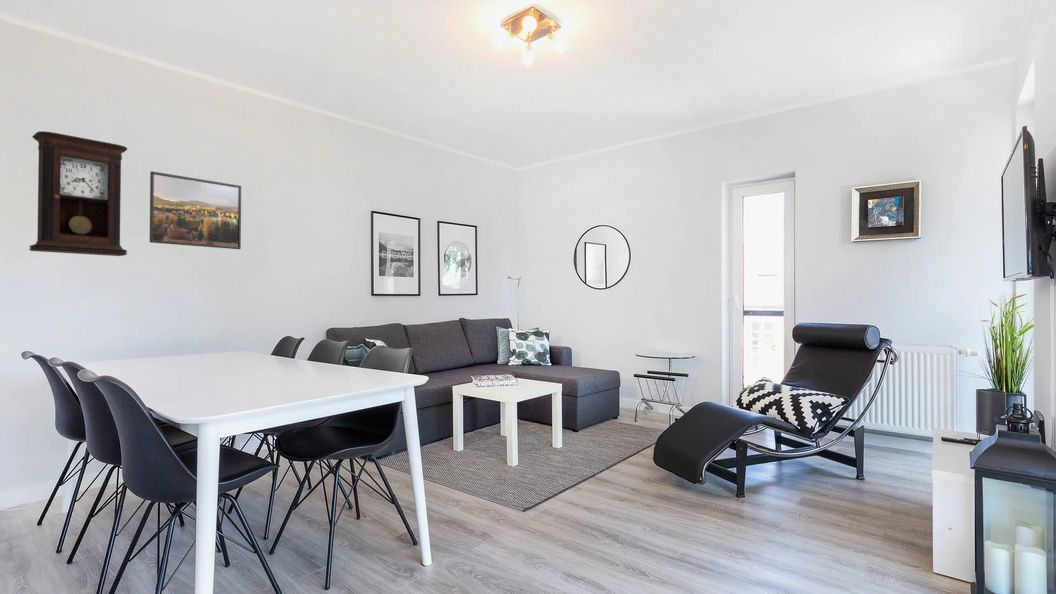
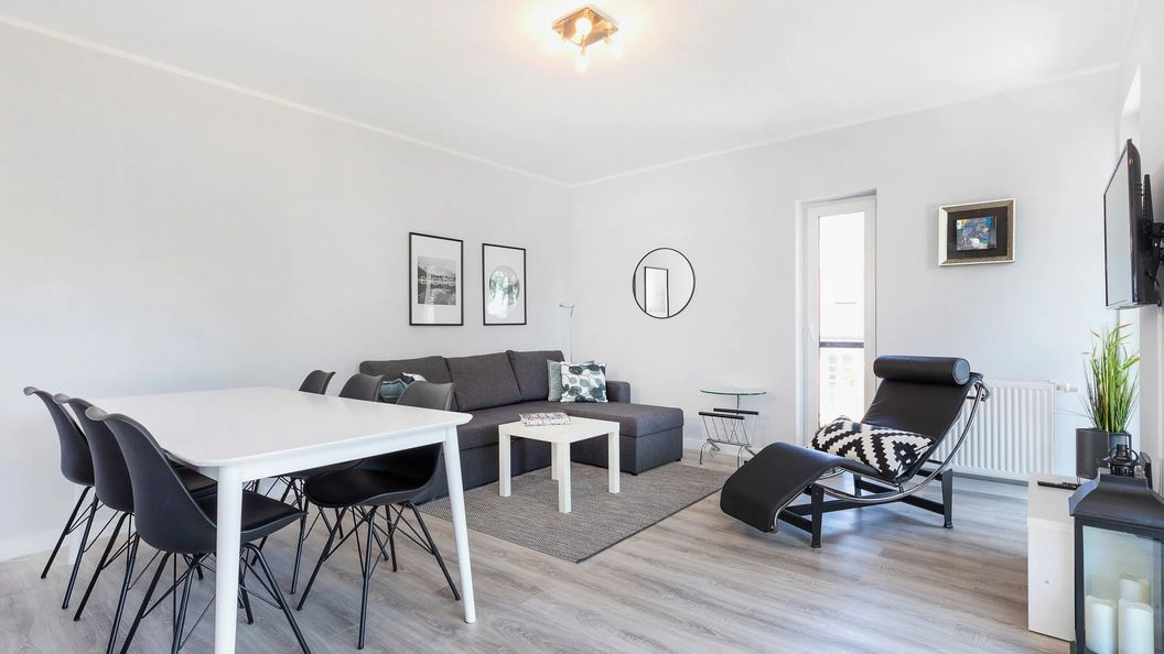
- pendulum clock [28,130,128,257]
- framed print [149,170,242,250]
